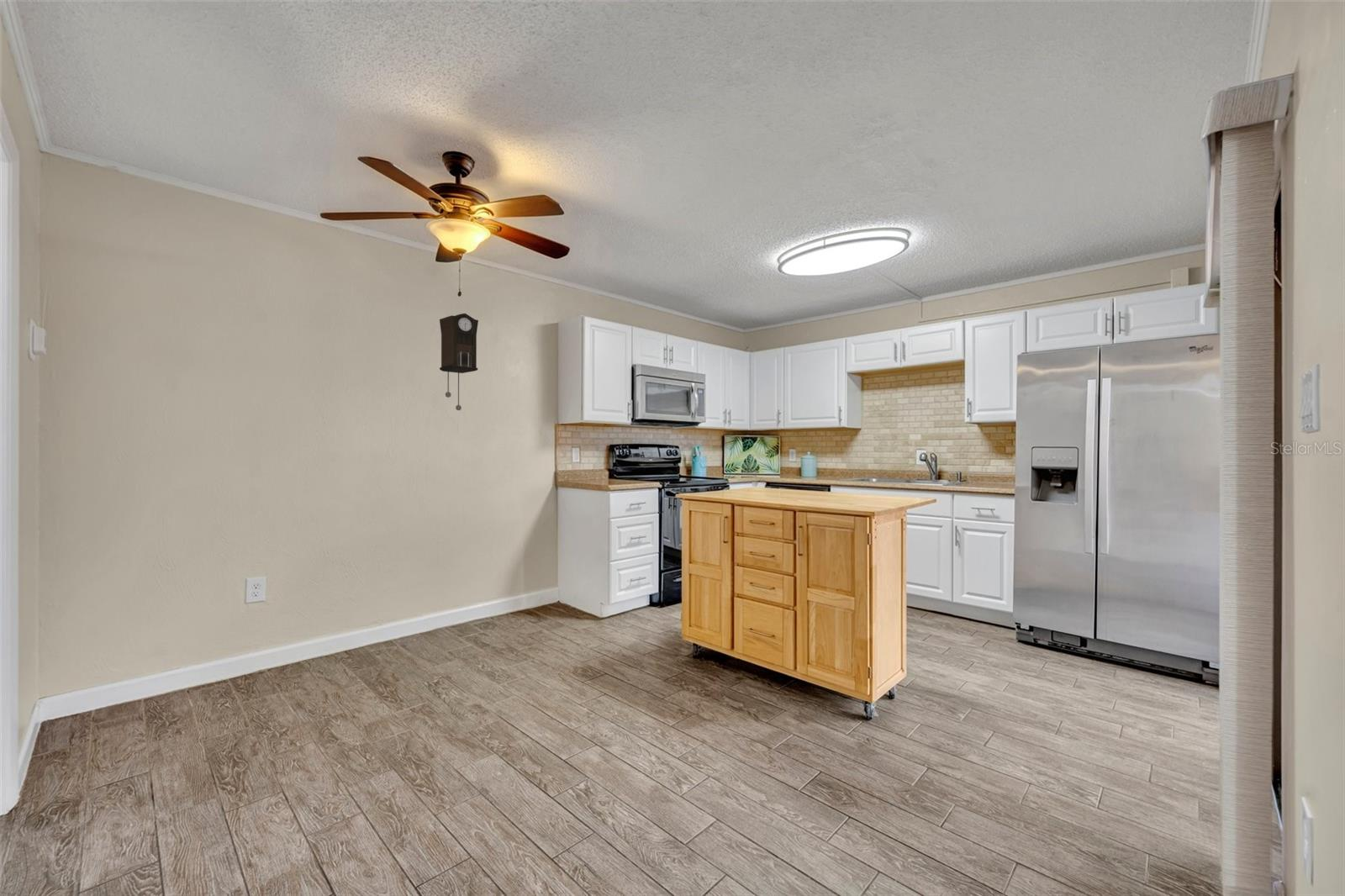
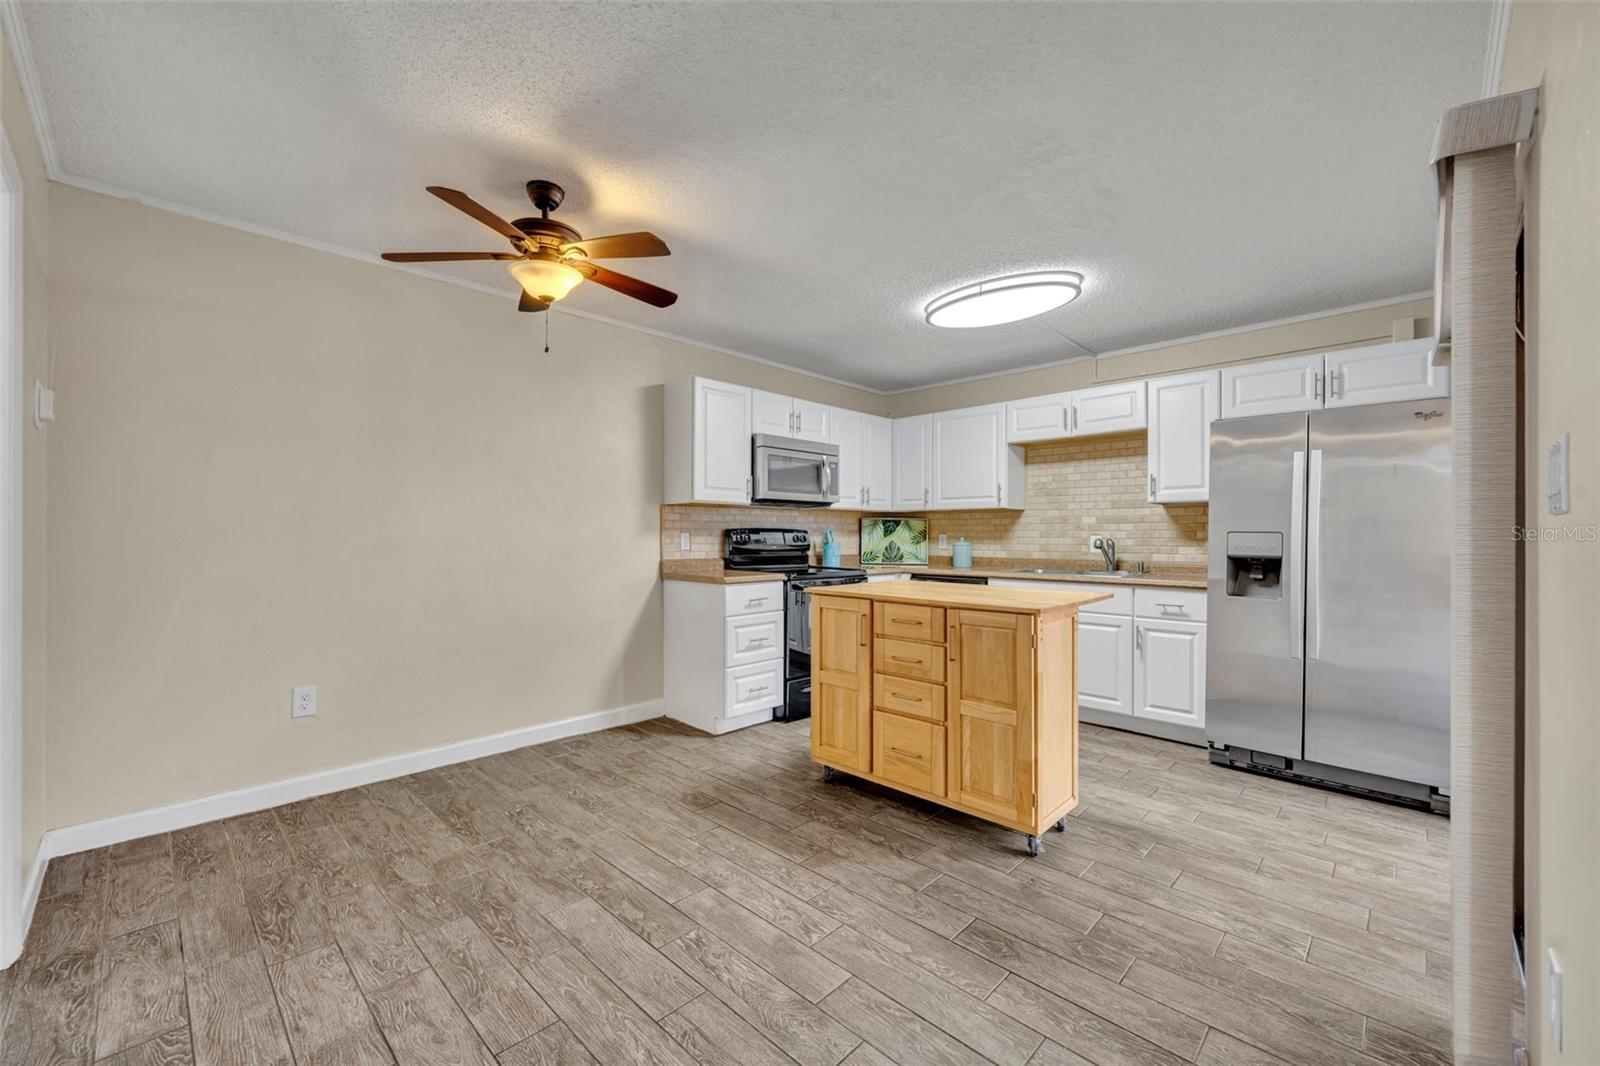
- pendulum clock [439,313,479,411]
